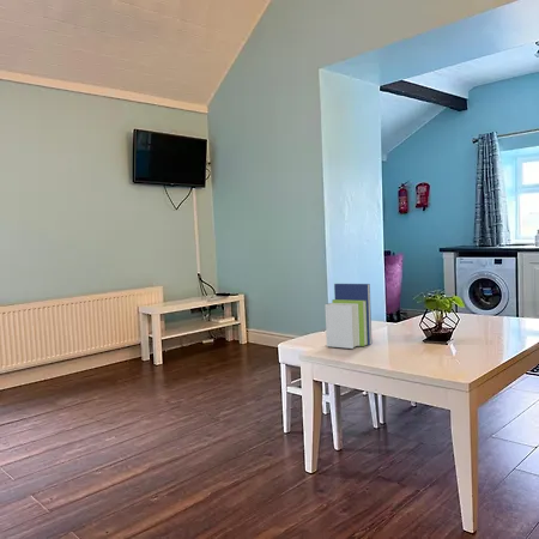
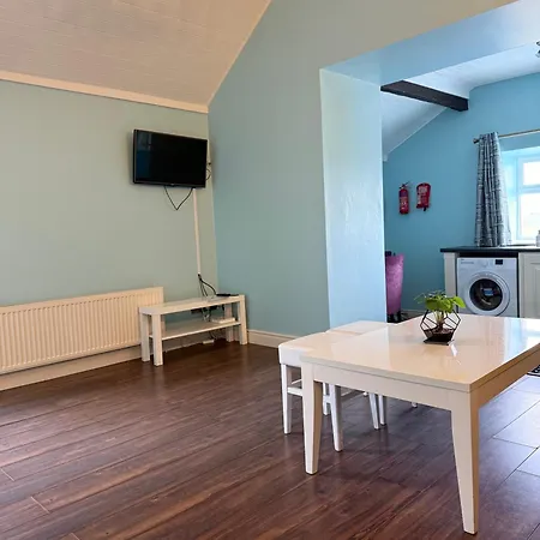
- book [323,283,373,350]
